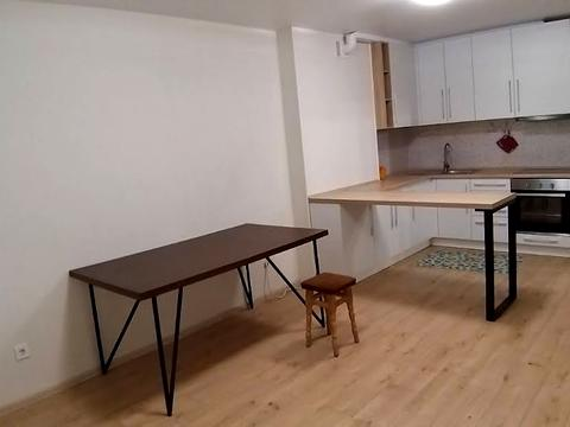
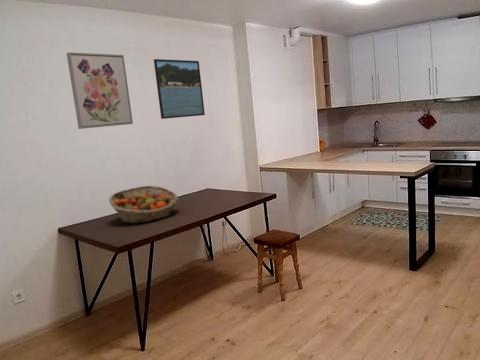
+ fruit basket [108,185,179,224]
+ wall art [66,51,134,130]
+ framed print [153,58,206,120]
